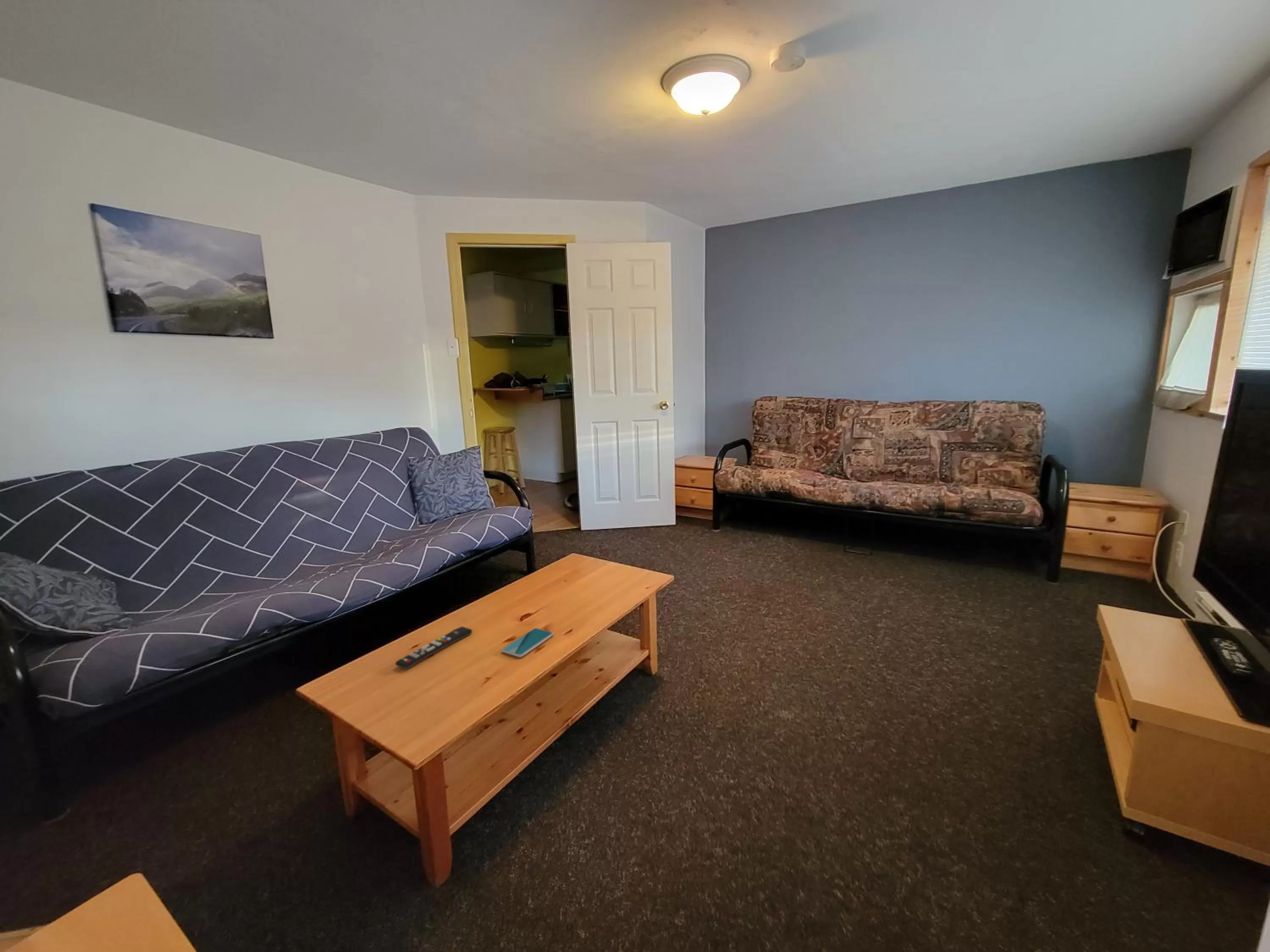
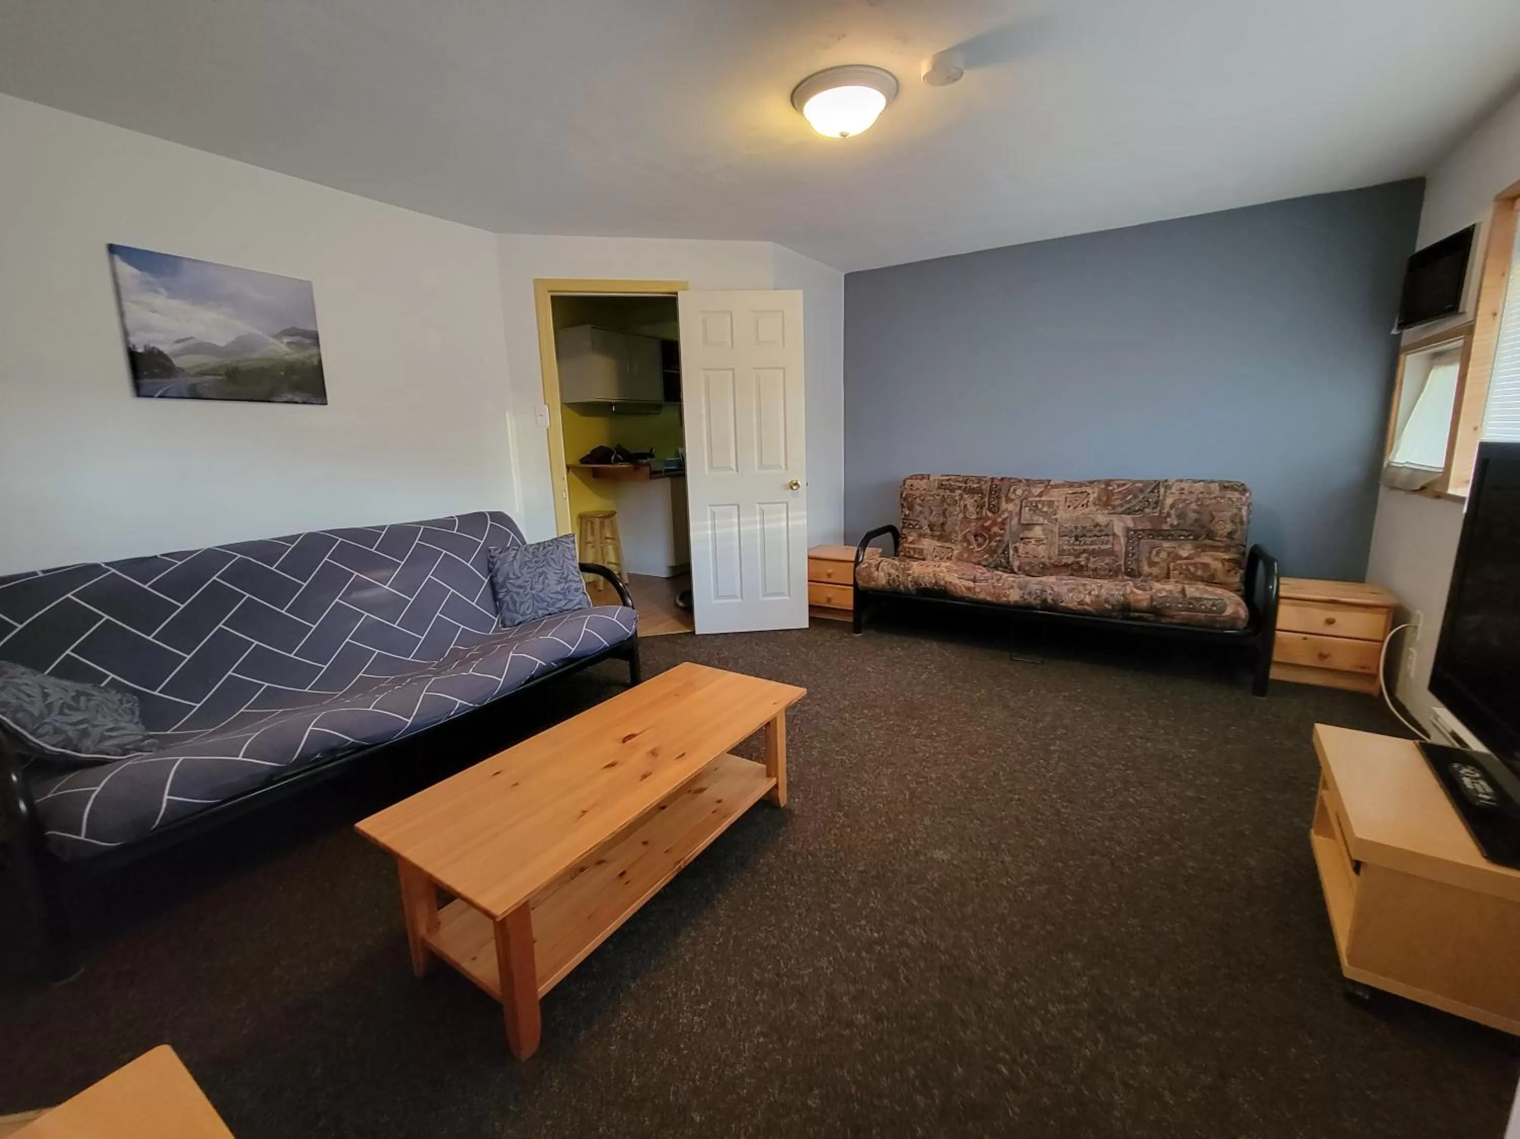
- remote control [395,626,473,669]
- smartphone [501,627,554,658]
